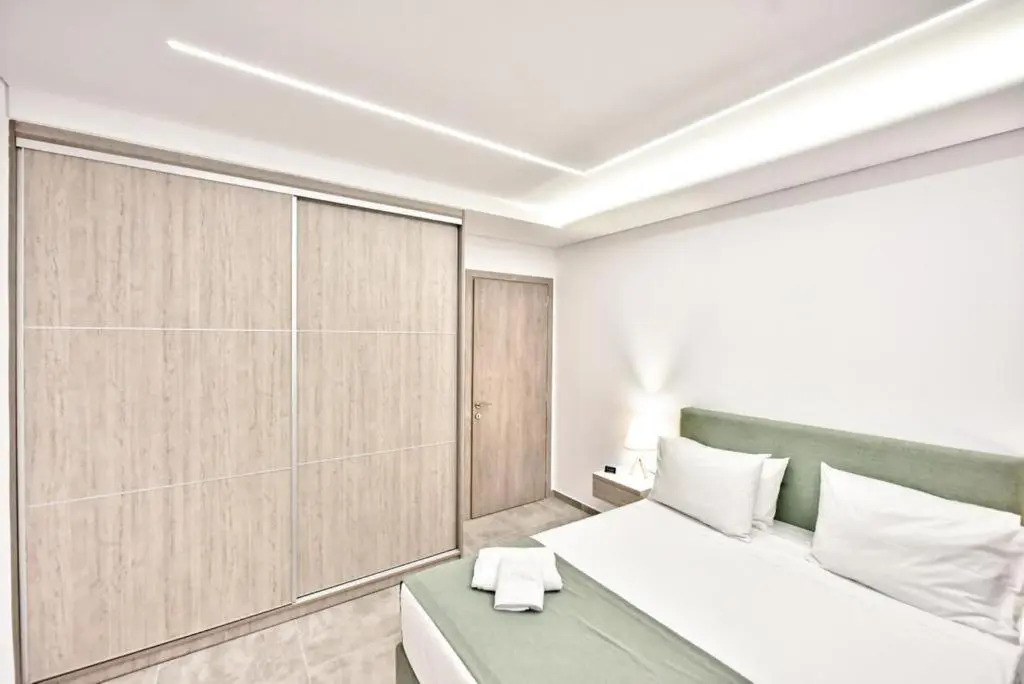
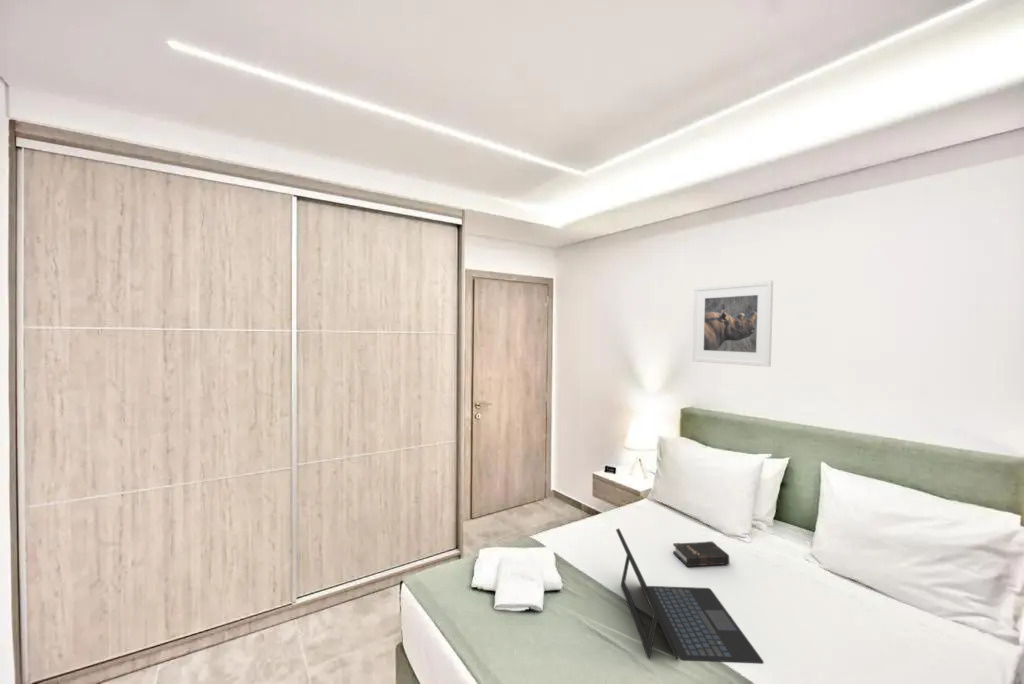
+ hardback book [672,540,730,568]
+ laptop [615,528,764,664]
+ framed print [691,280,774,368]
